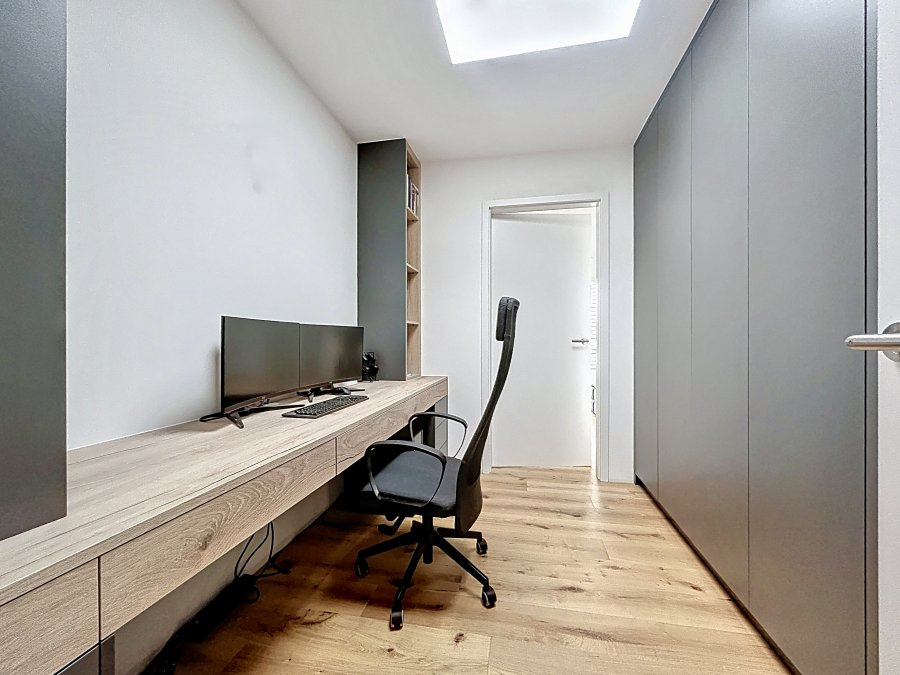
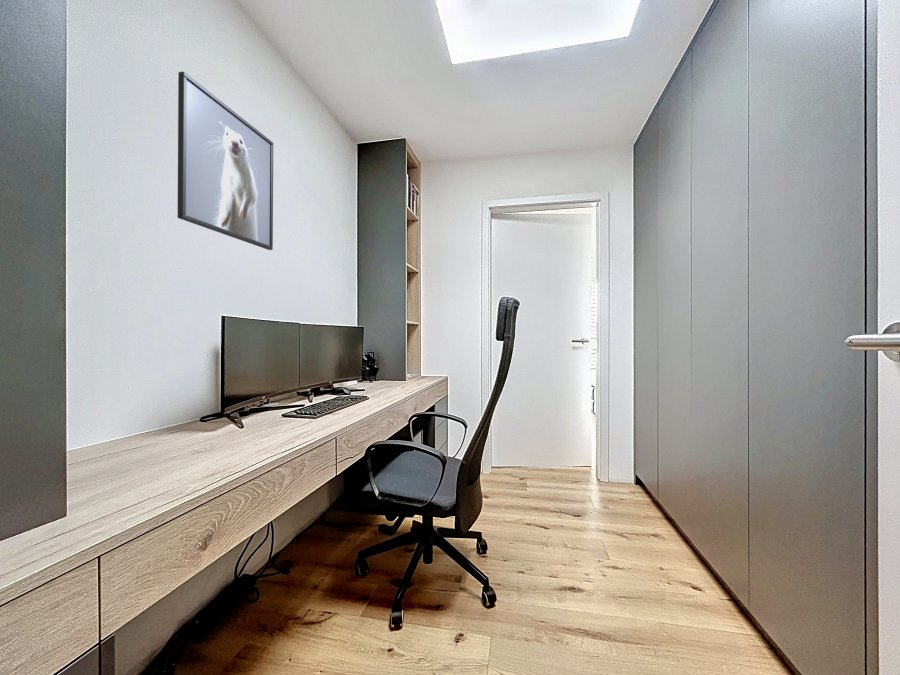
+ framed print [177,71,274,251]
